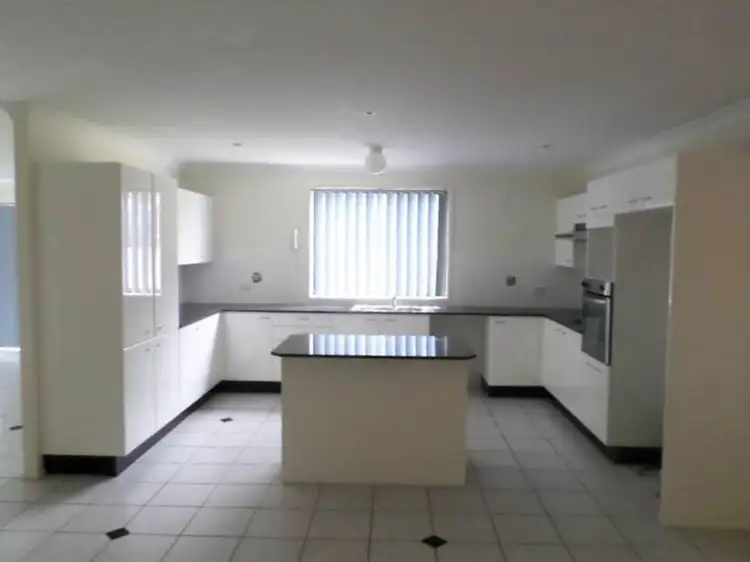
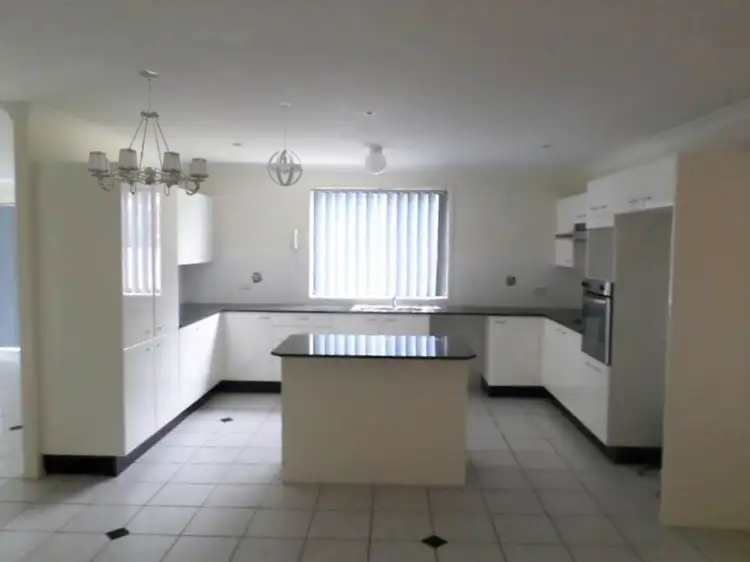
+ pendant light [266,102,305,187]
+ chandelier [85,69,210,197]
